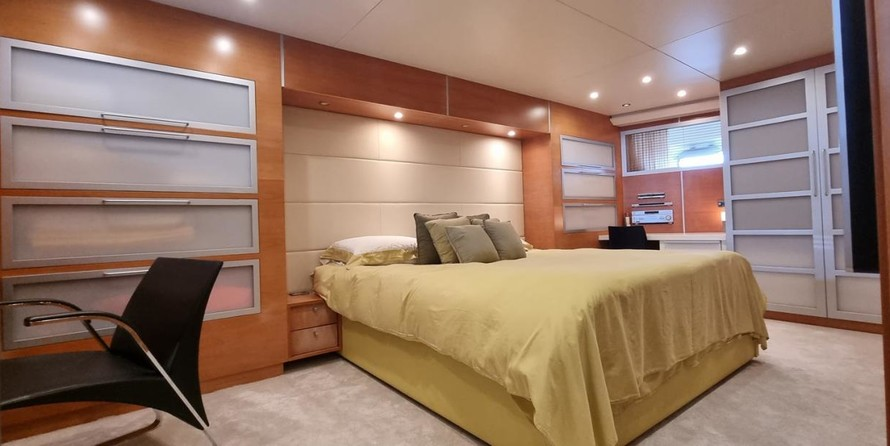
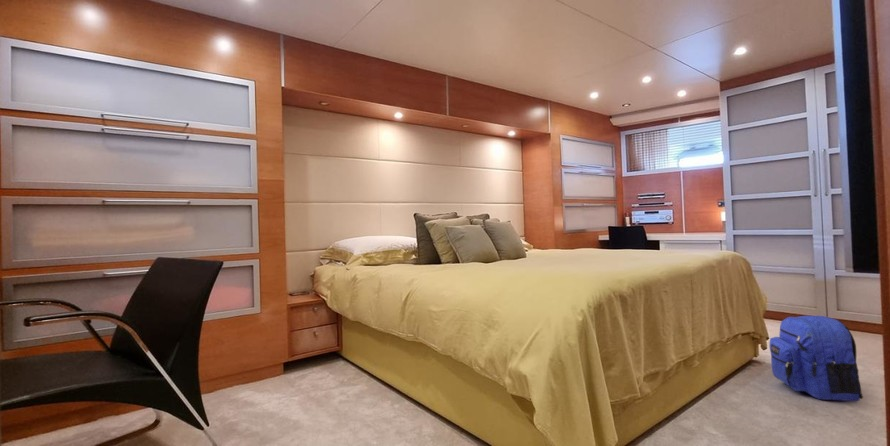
+ backpack [768,315,864,402]
